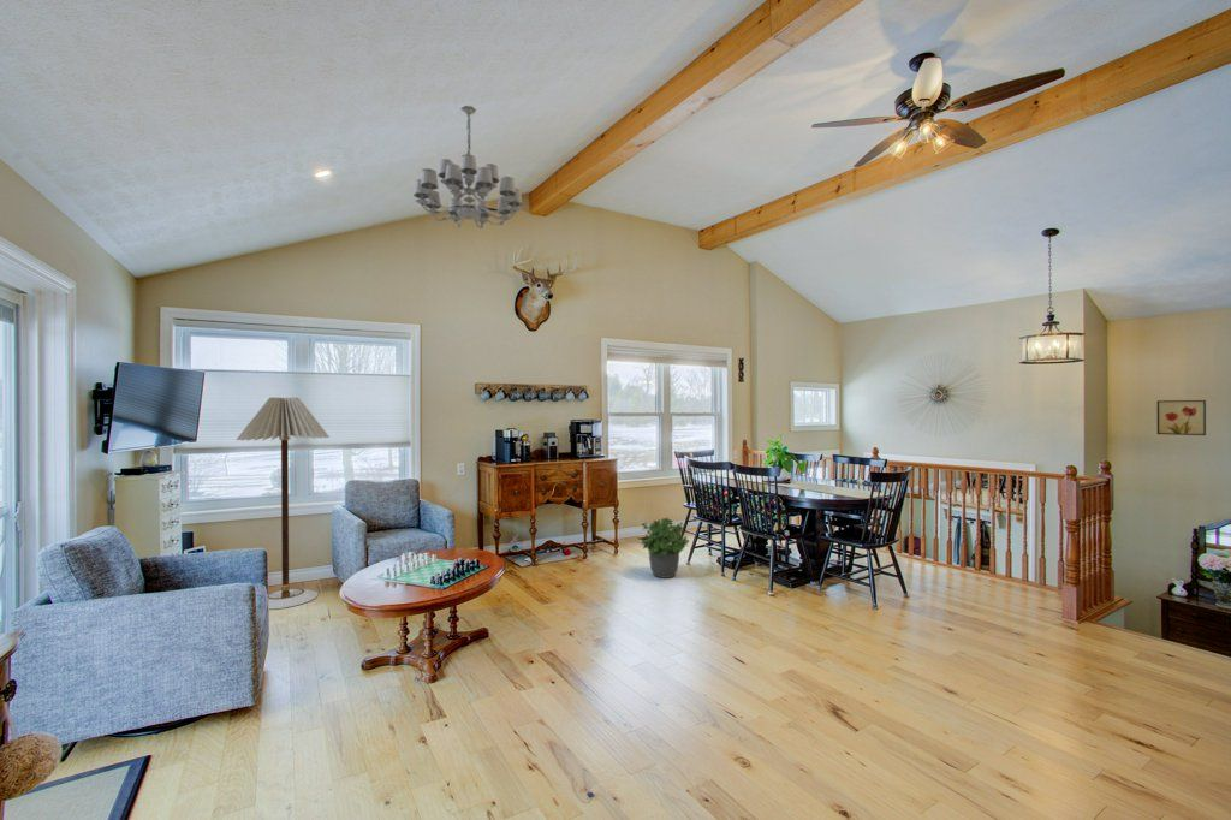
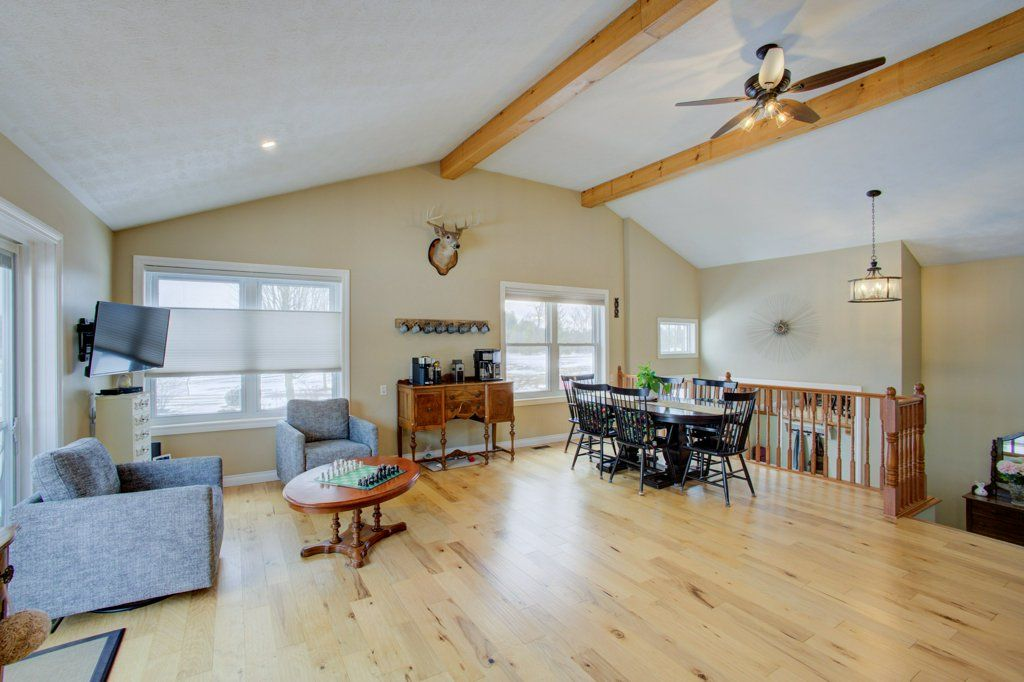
- wall art [1156,399,1207,436]
- potted plant [640,517,690,580]
- floor lamp [236,396,331,610]
- chandelier [412,105,524,230]
